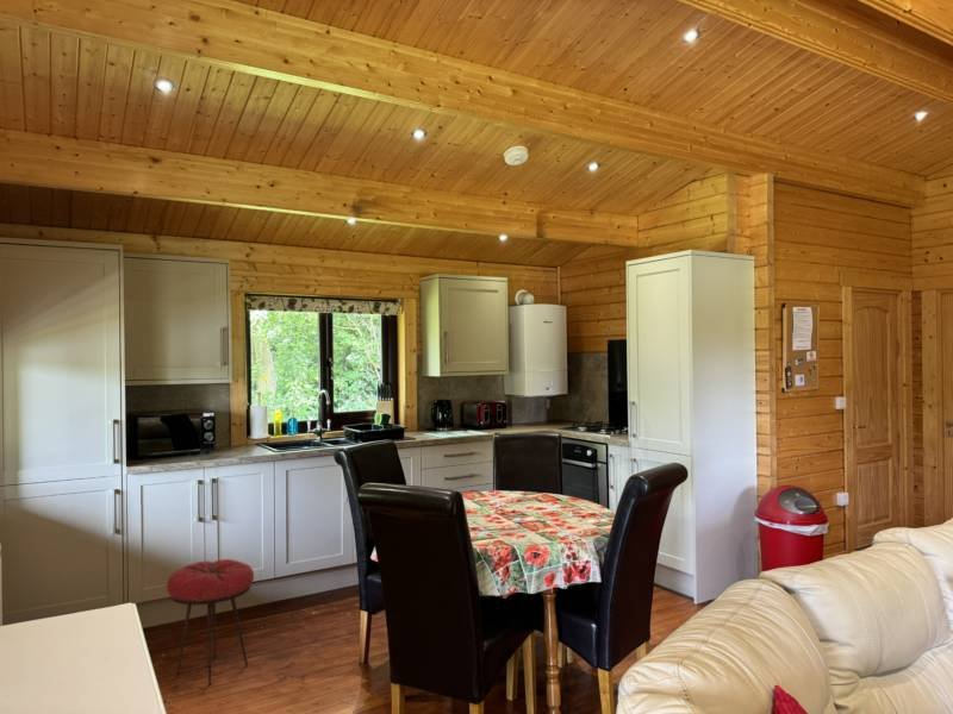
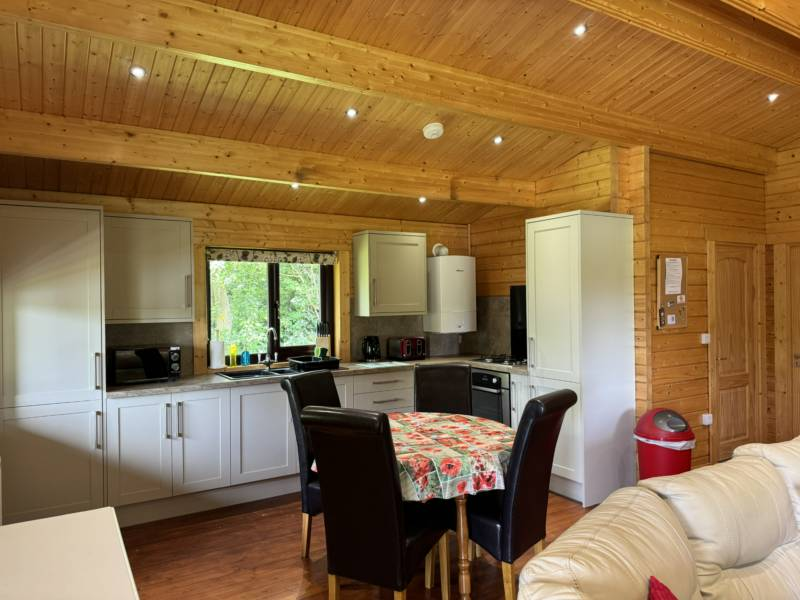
- stool [166,558,255,687]
